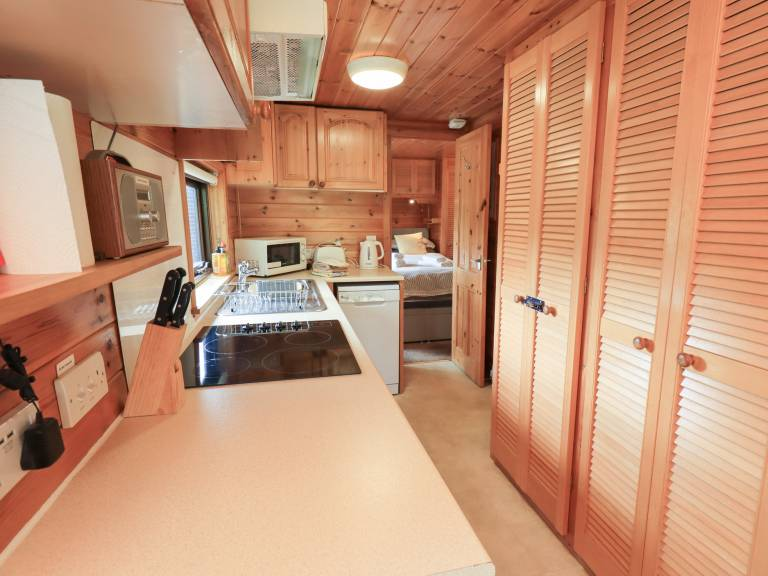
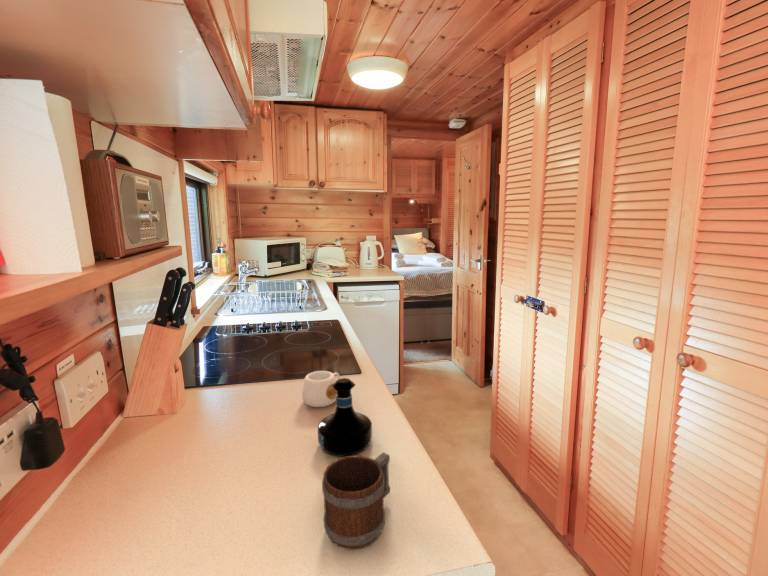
+ mug [321,451,391,551]
+ tequila bottle [317,377,373,458]
+ mug [301,370,341,408]
